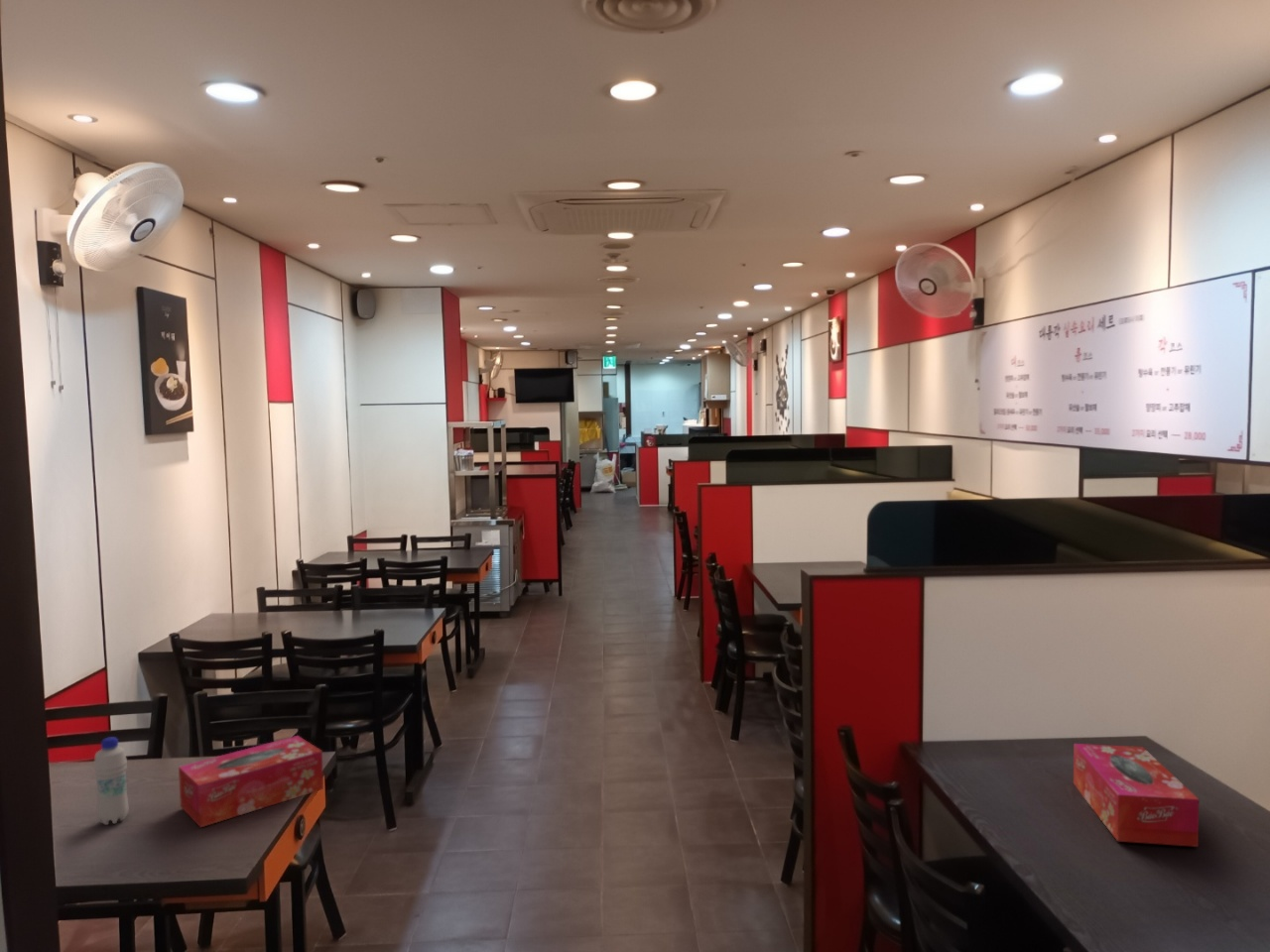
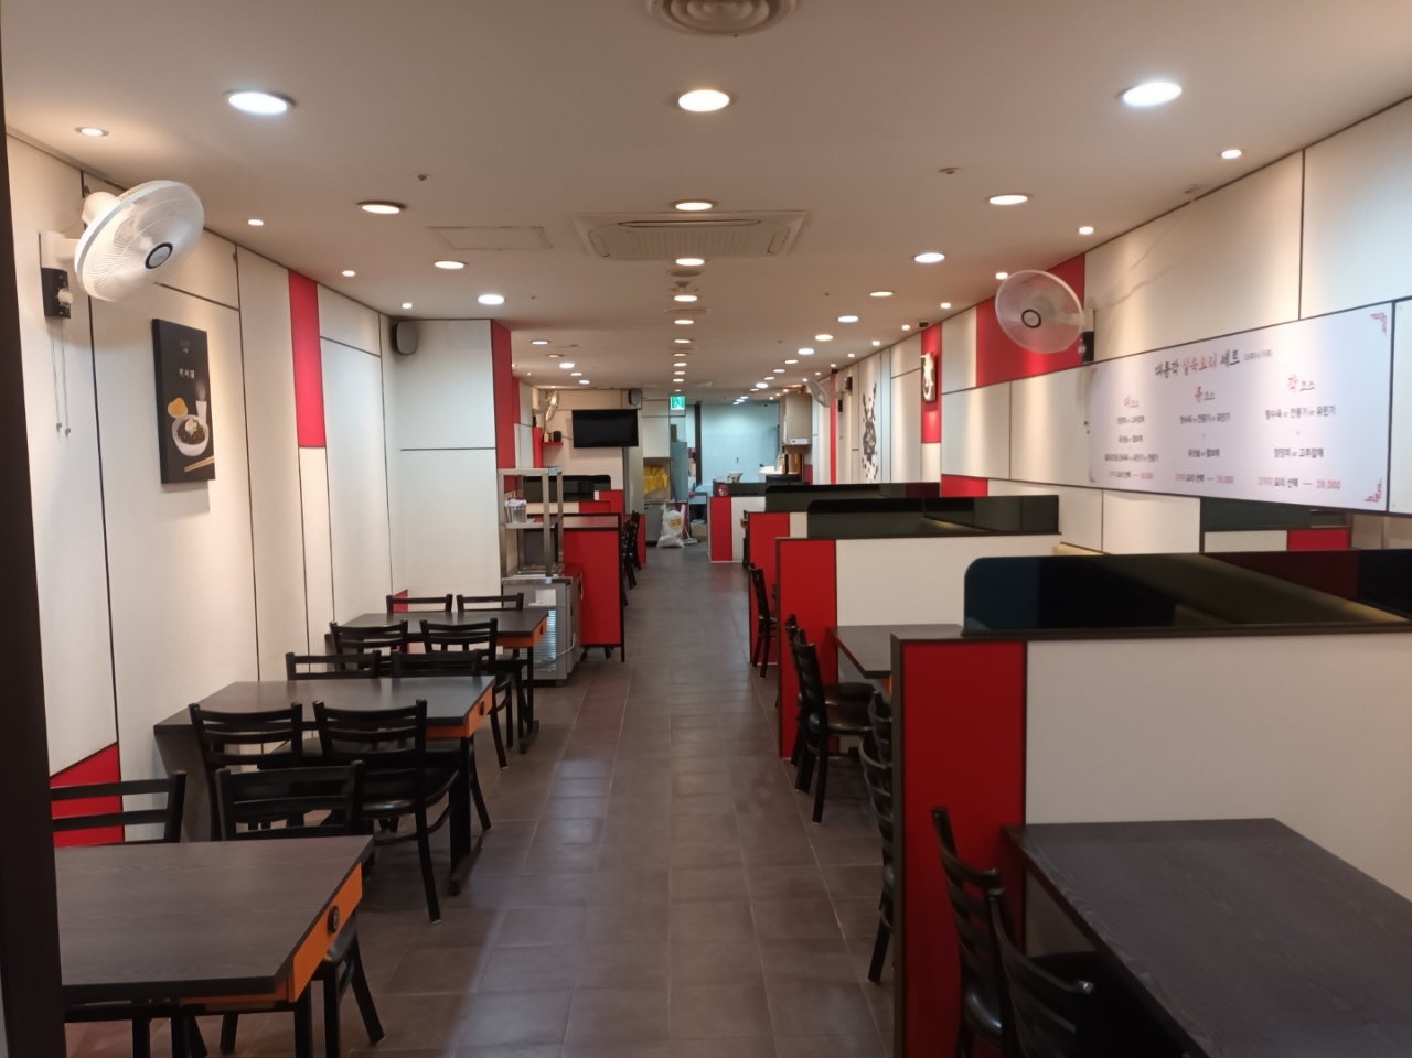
- tissue box [178,735,324,828]
- tissue box [1073,743,1200,848]
- bottle [93,736,129,826]
